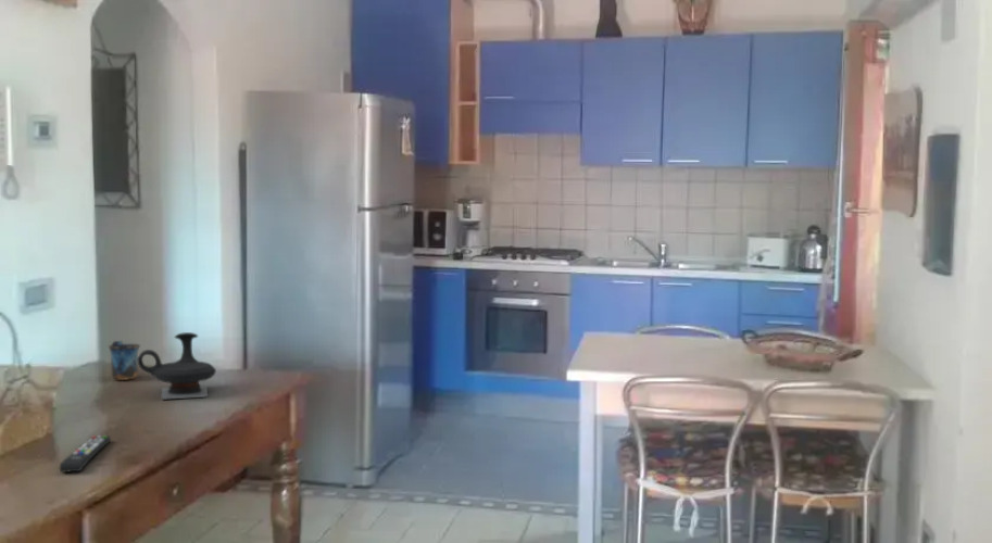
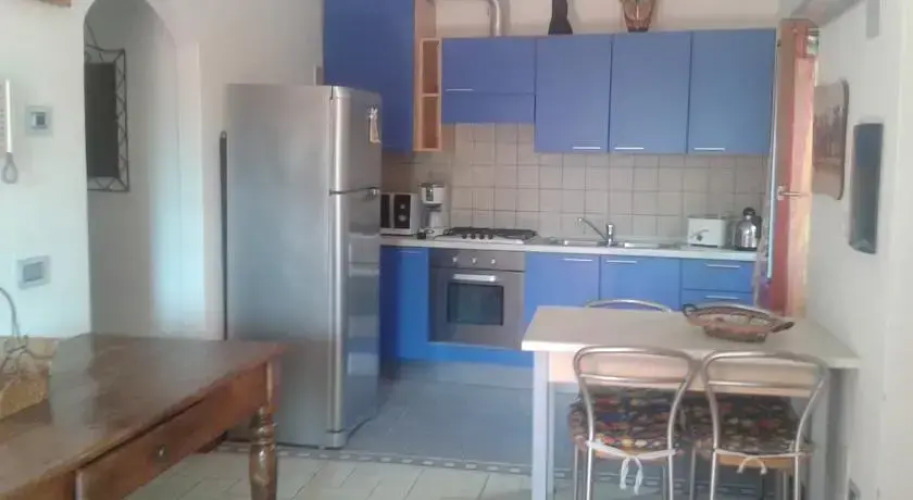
- teapot [137,331,217,401]
- remote control [59,435,111,473]
- mug [108,340,141,381]
